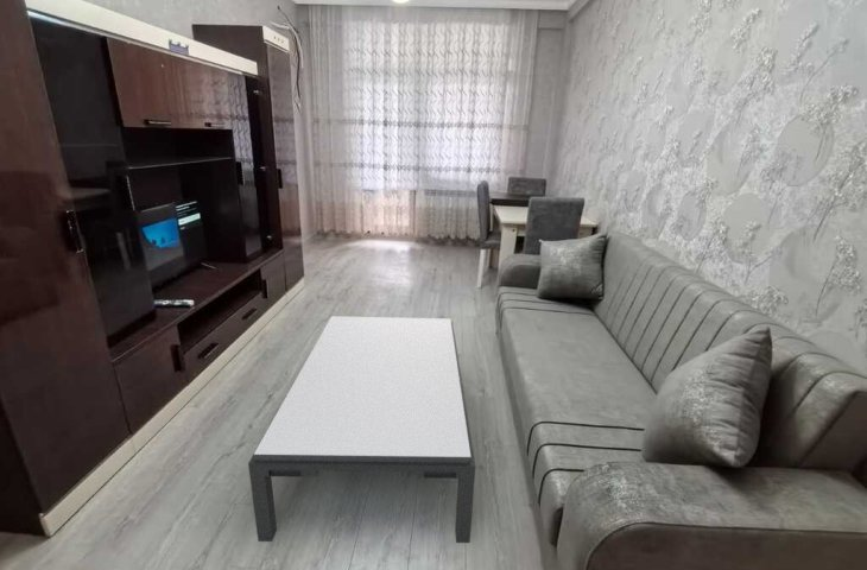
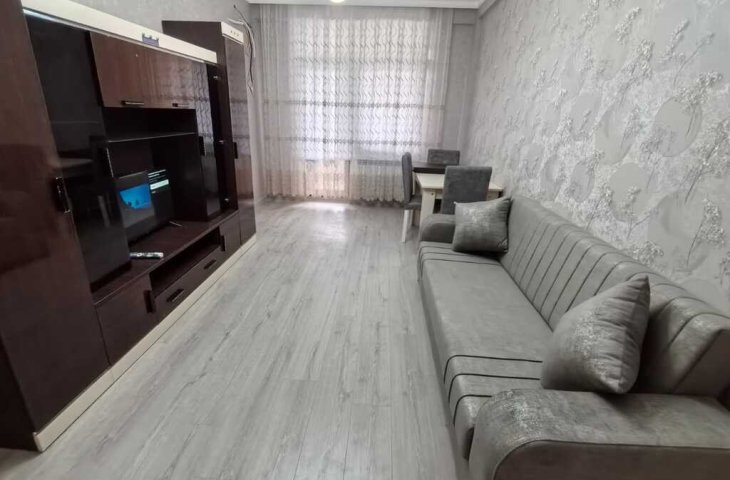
- coffee table [247,315,476,544]
